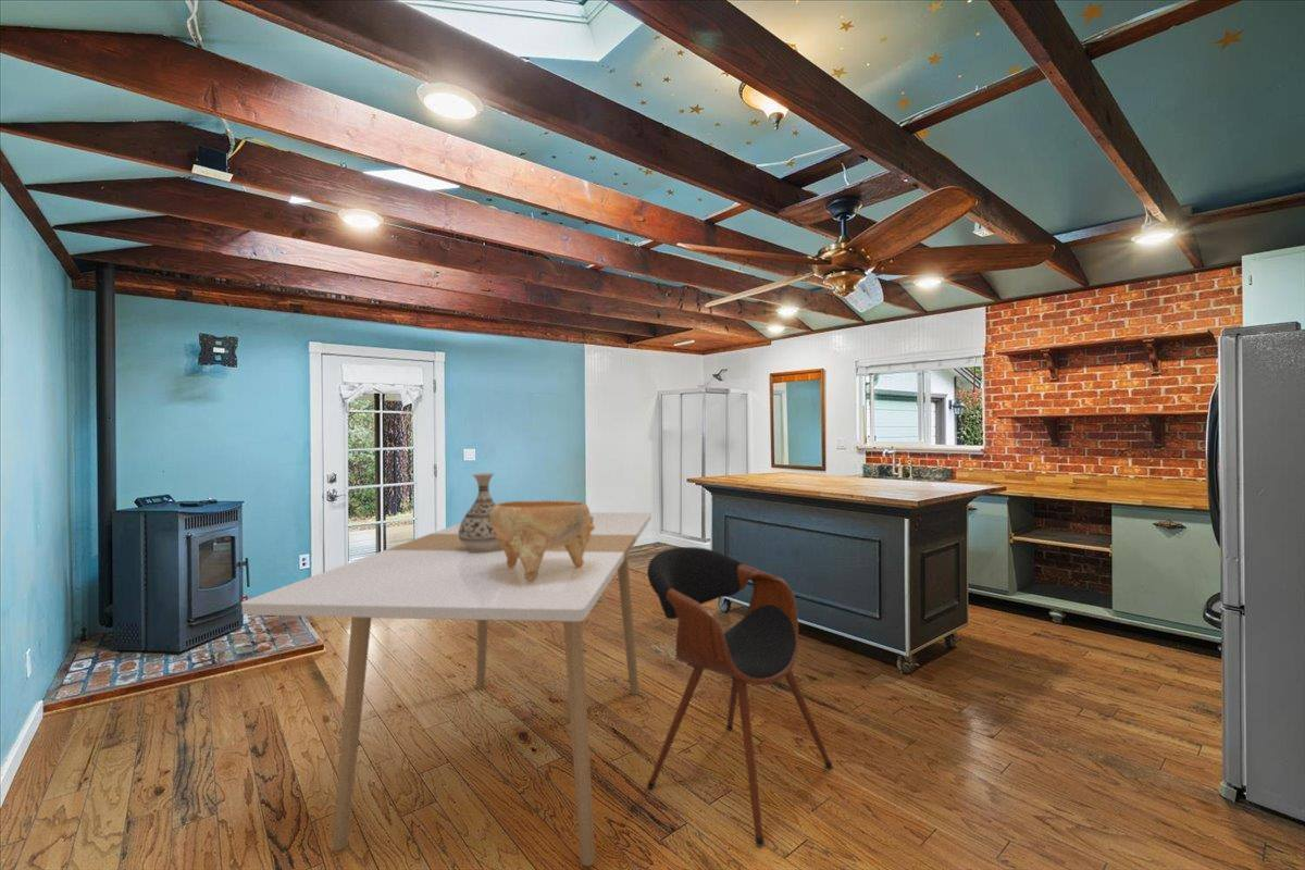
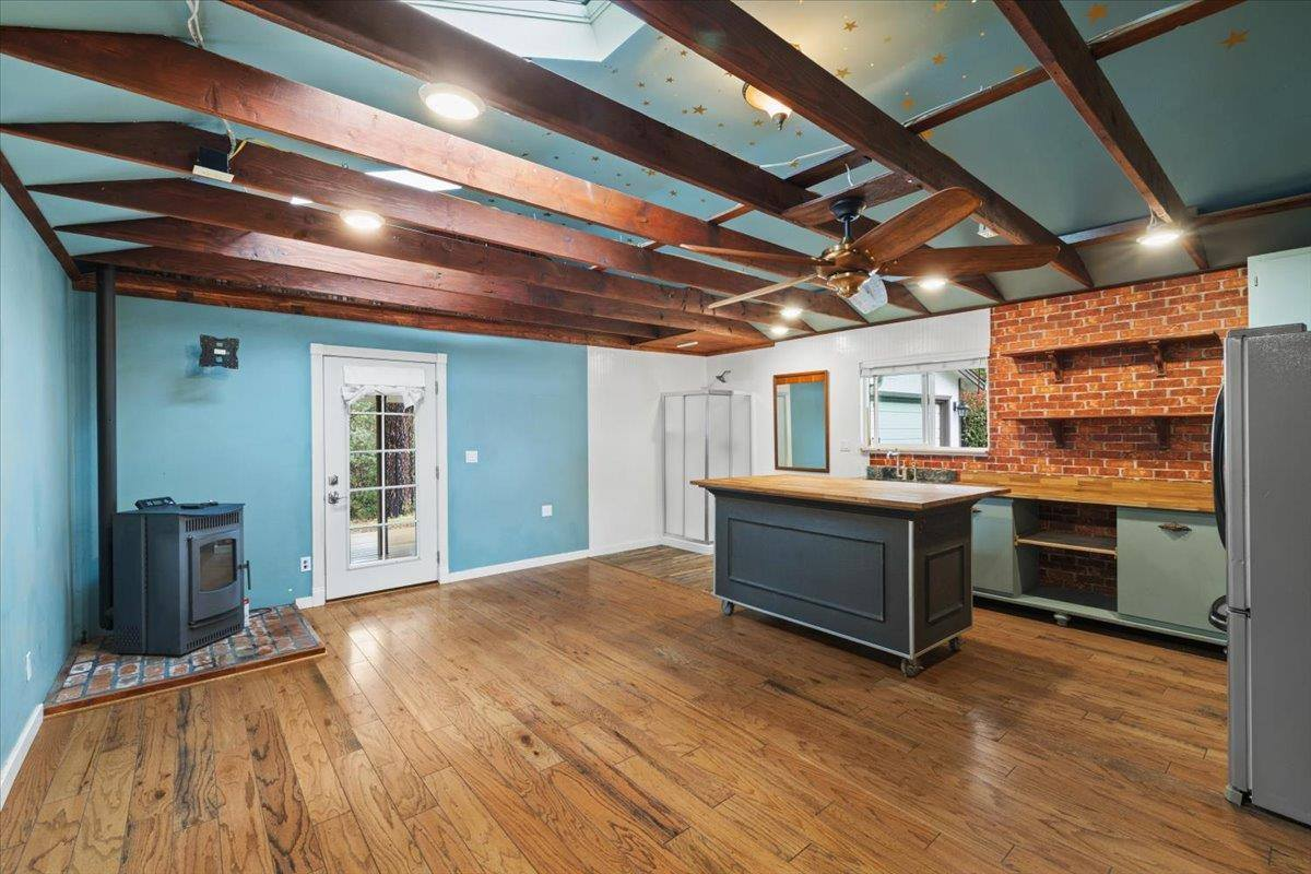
- vase [459,472,502,552]
- chair [646,546,833,847]
- decorative bowl [490,500,595,581]
- dining table [240,511,652,867]
